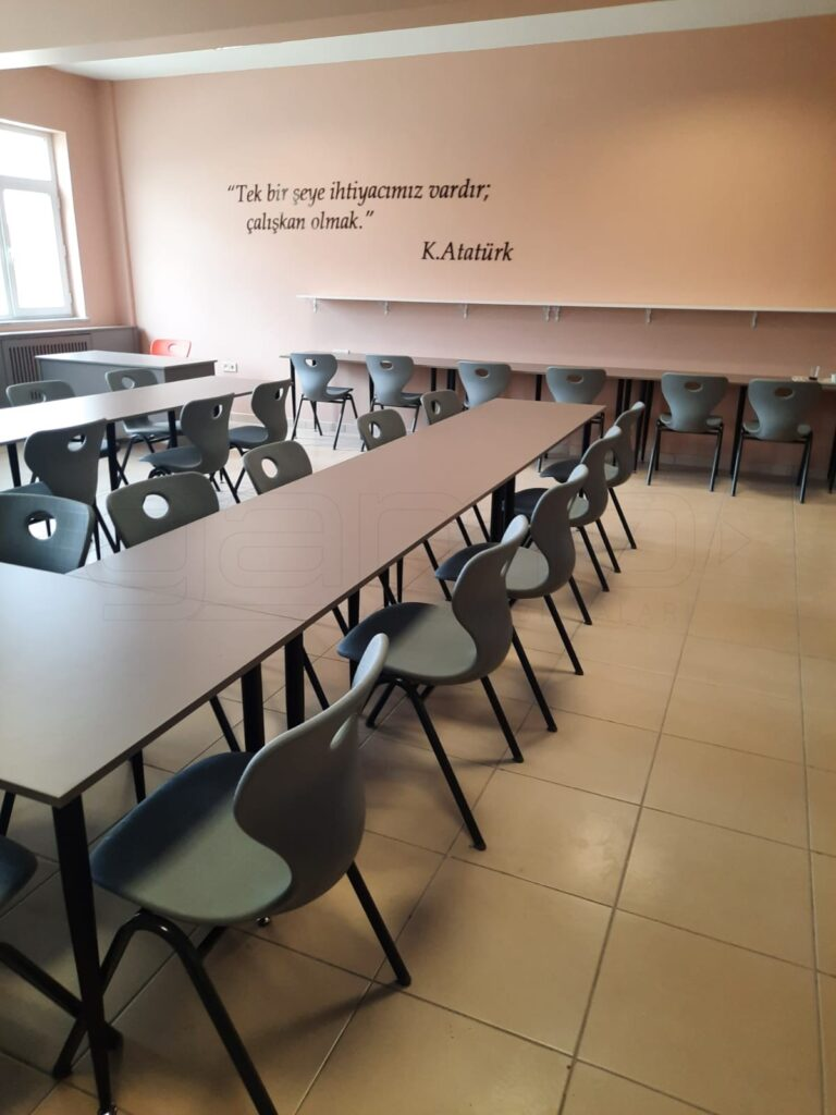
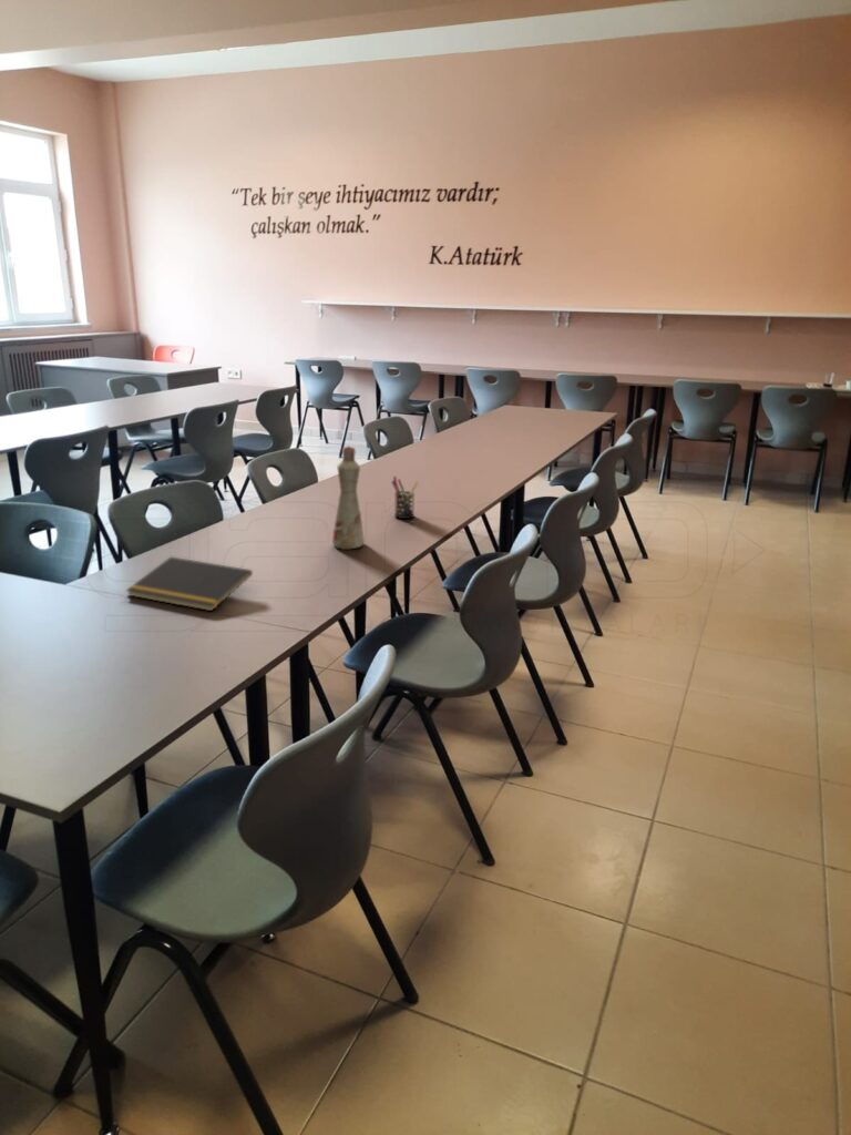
+ notepad [125,555,254,612]
+ pen holder [390,476,420,520]
+ bottle [331,444,366,551]
